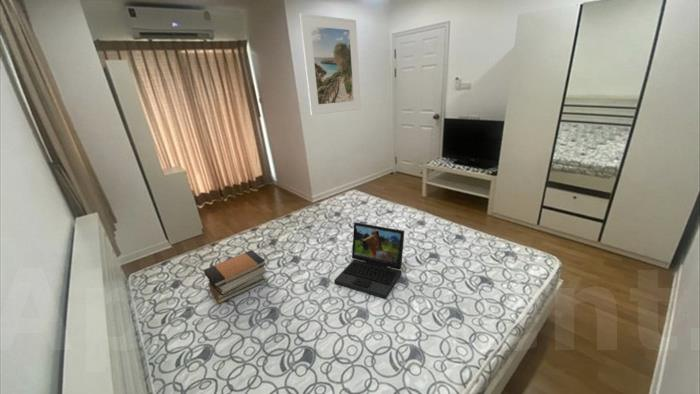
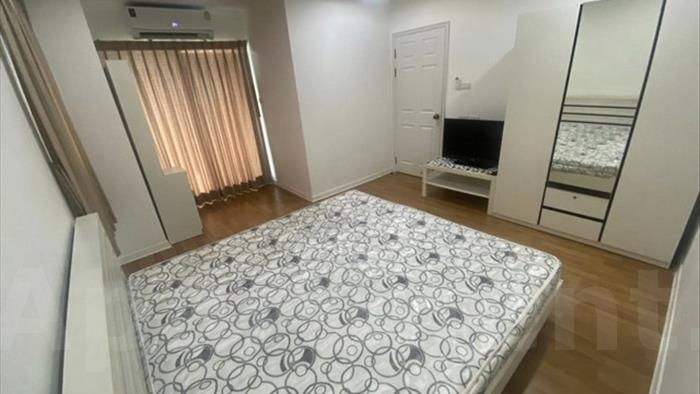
- book stack [203,249,268,305]
- laptop [333,221,405,300]
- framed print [299,12,362,116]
